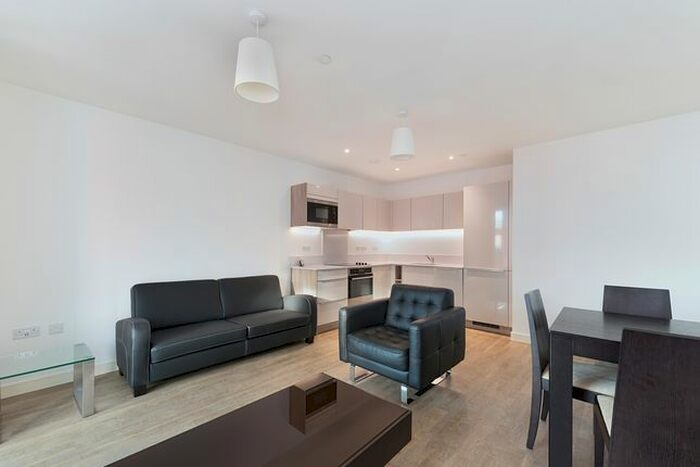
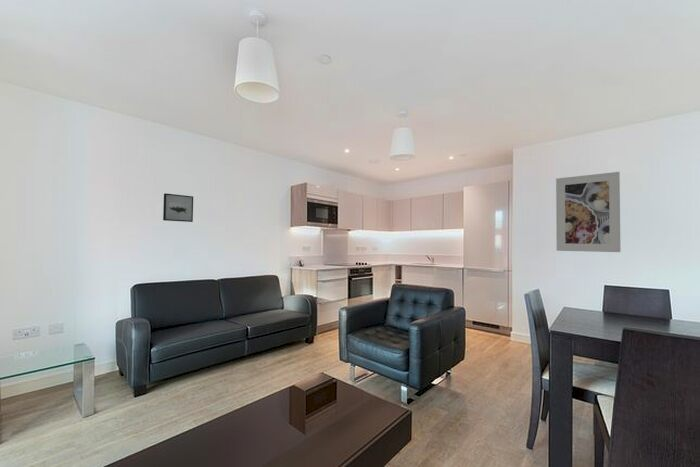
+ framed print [555,171,621,253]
+ wall art [162,192,194,223]
